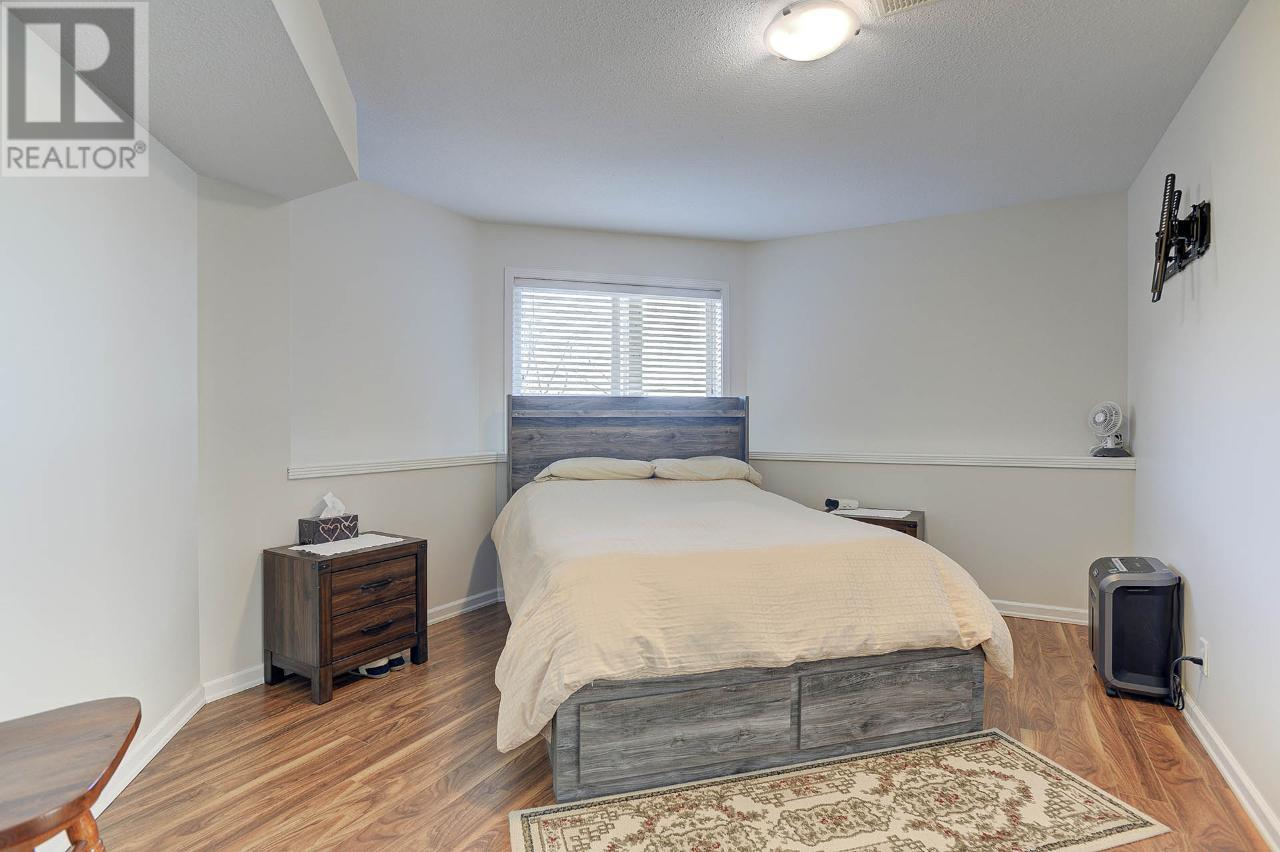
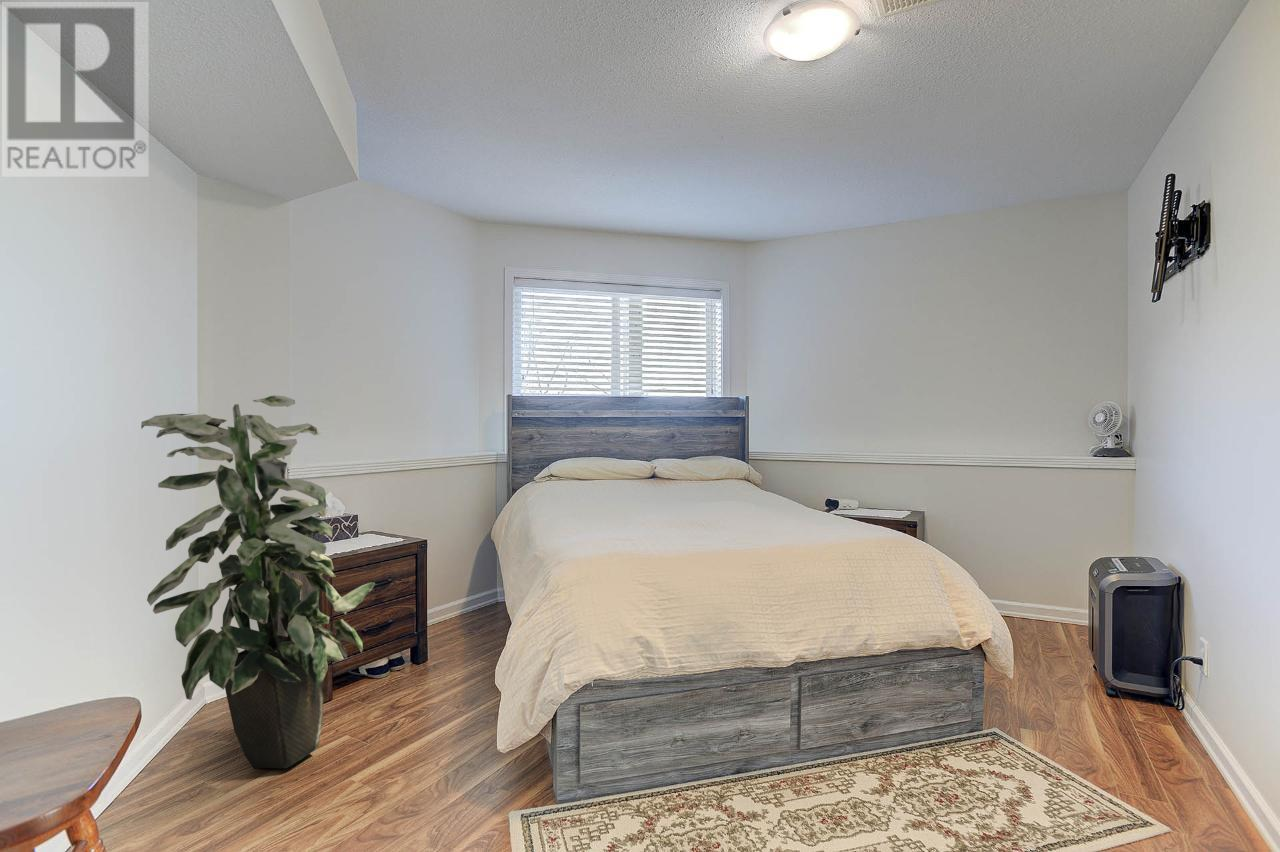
+ indoor plant [140,394,376,769]
